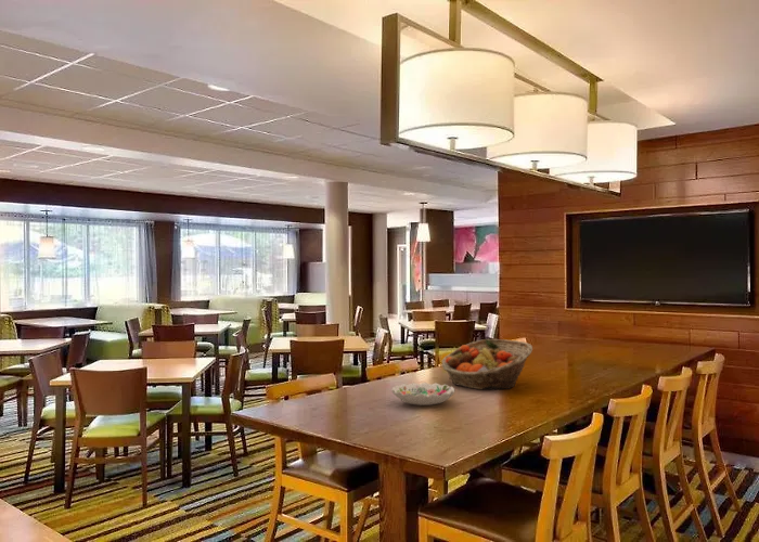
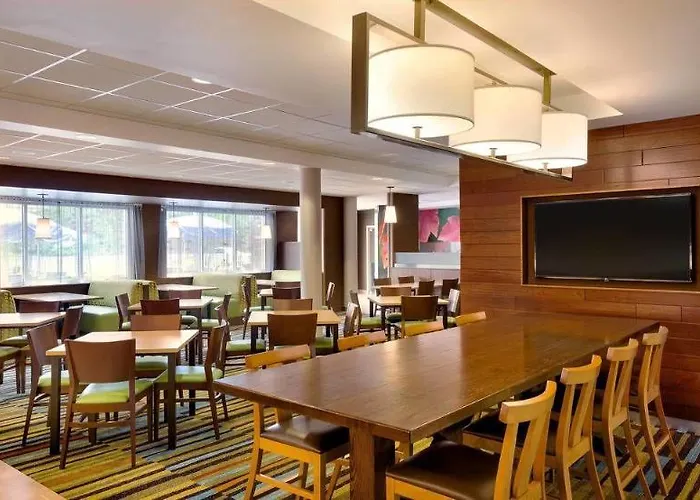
- decorative bowl [390,382,455,406]
- fruit basket [440,338,533,390]
